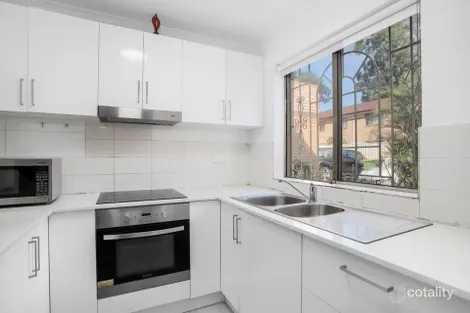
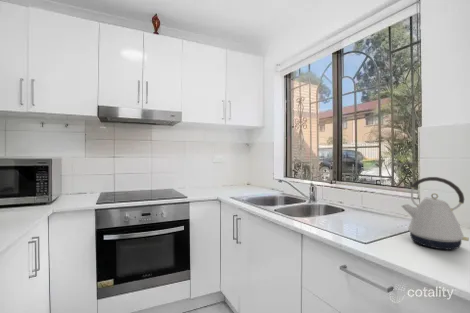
+ kettle [401,176,470,251]
